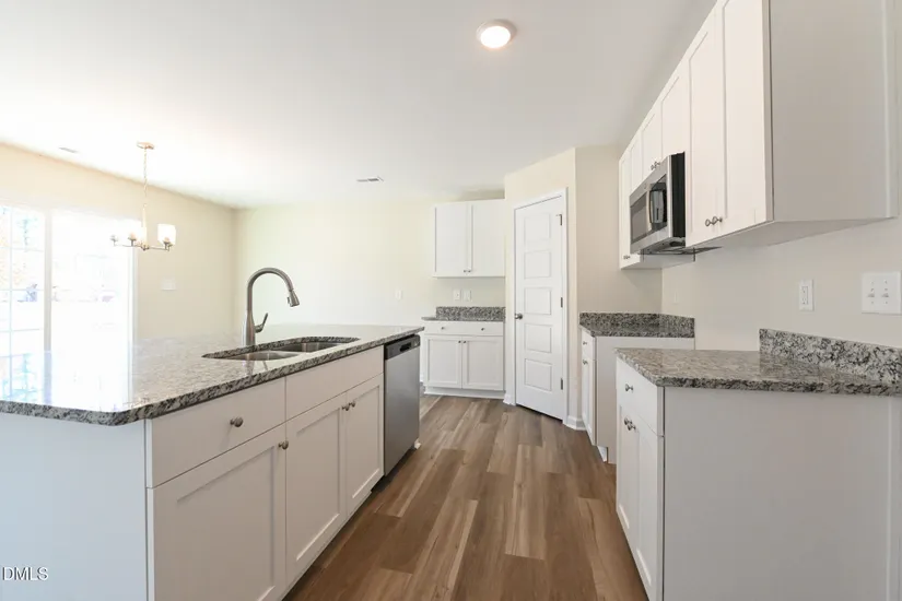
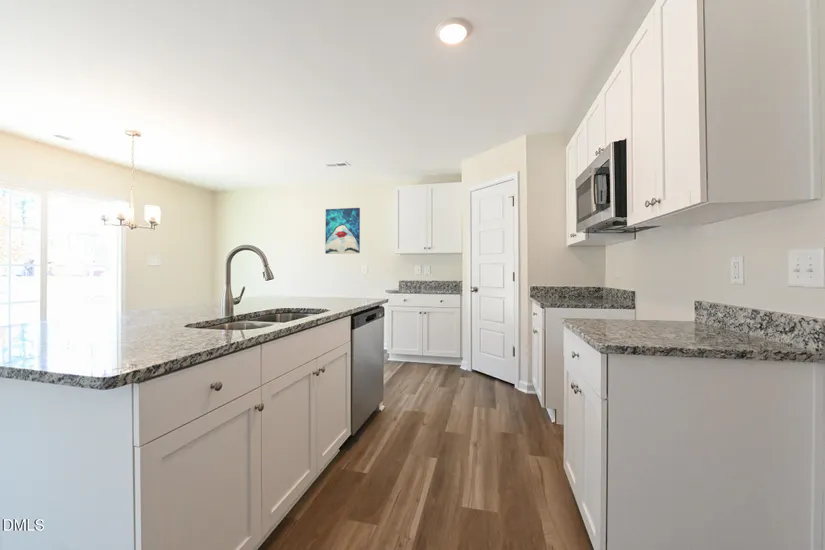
+ wall art [324,207,361,255]
